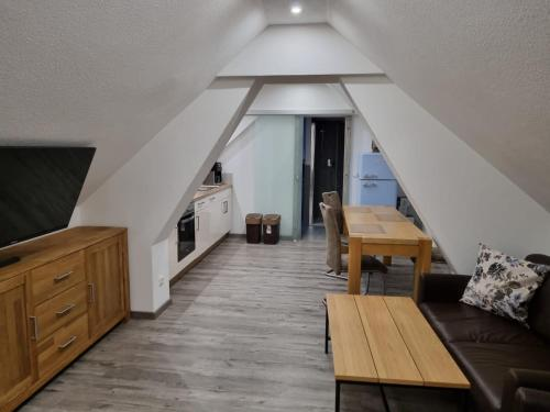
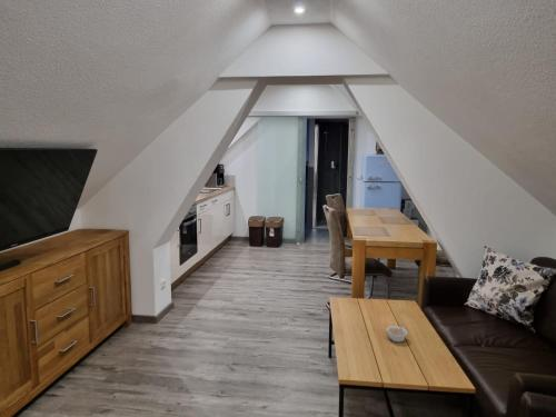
+ legume [385,324,409,344]
